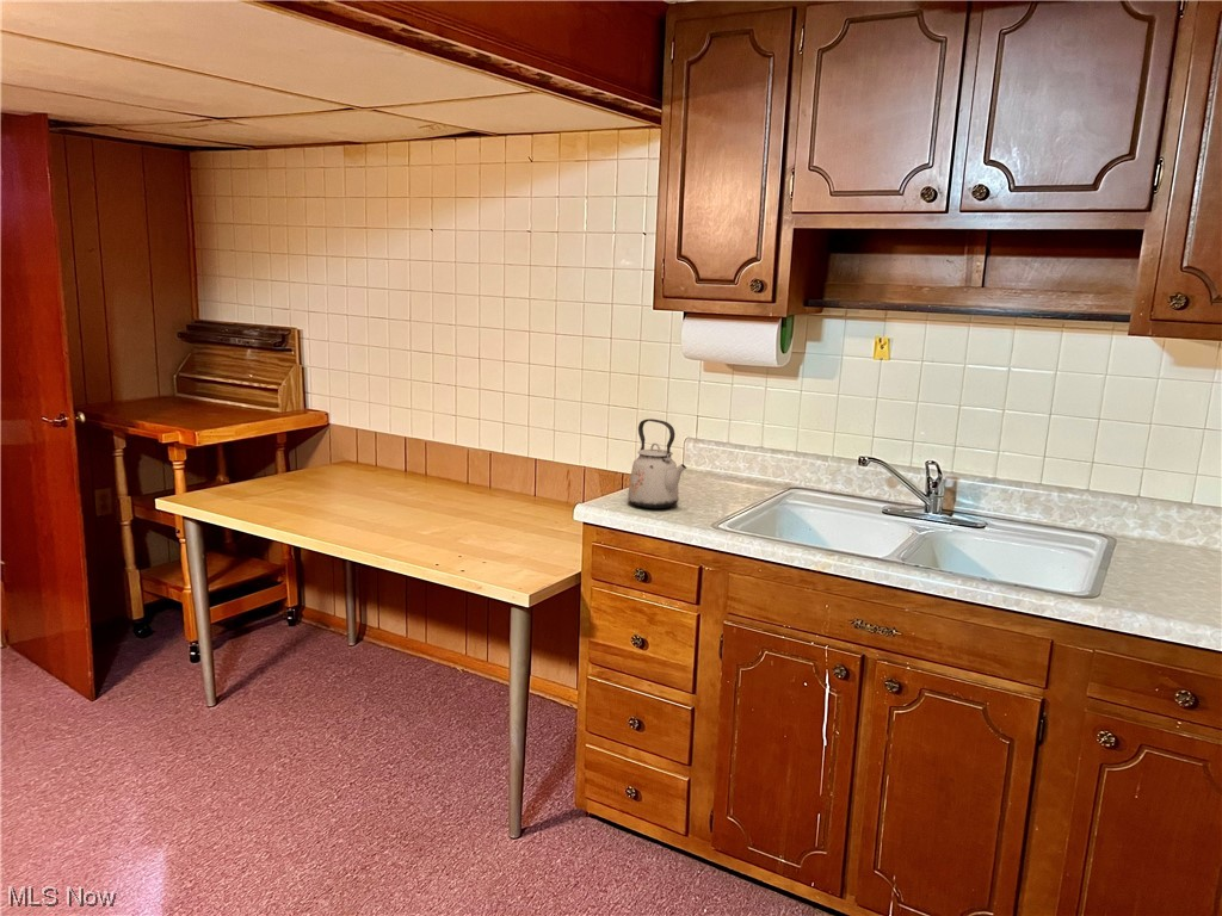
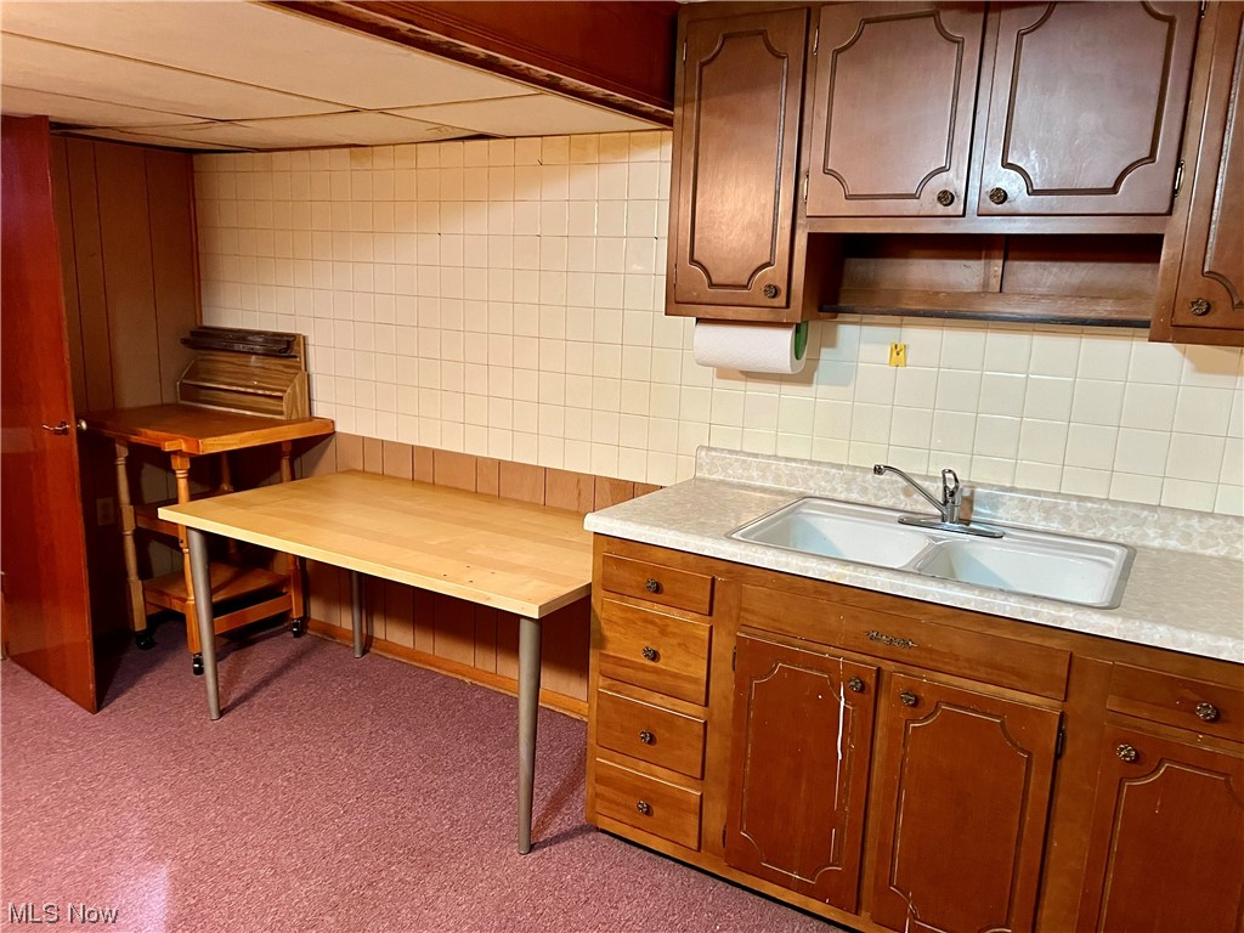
- kettle [627,417,687,509]
